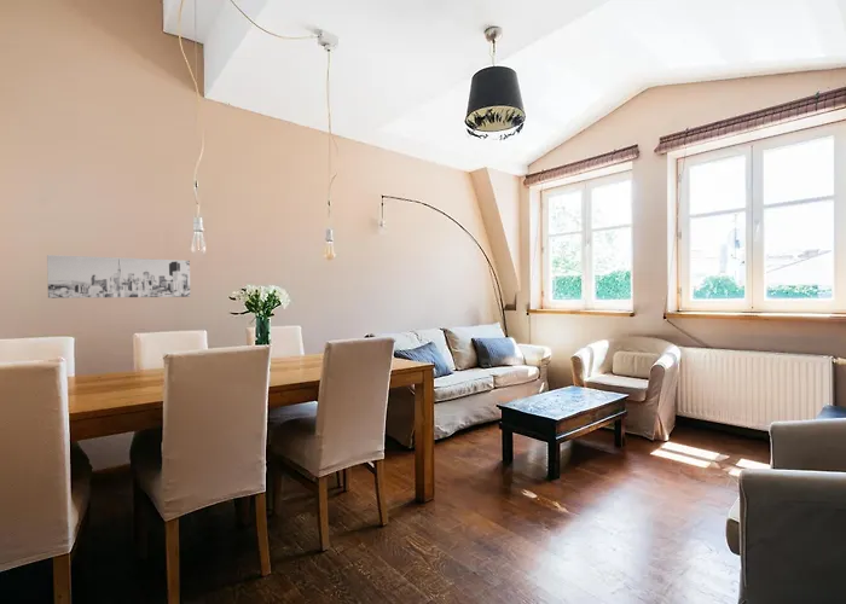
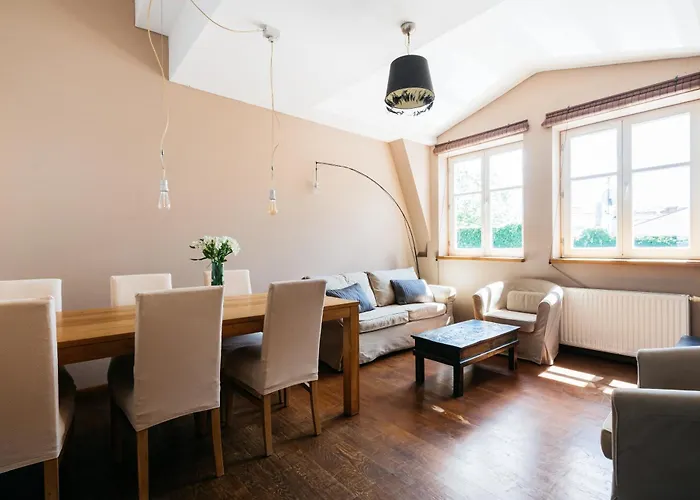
- wall art [46,254,191,300]
